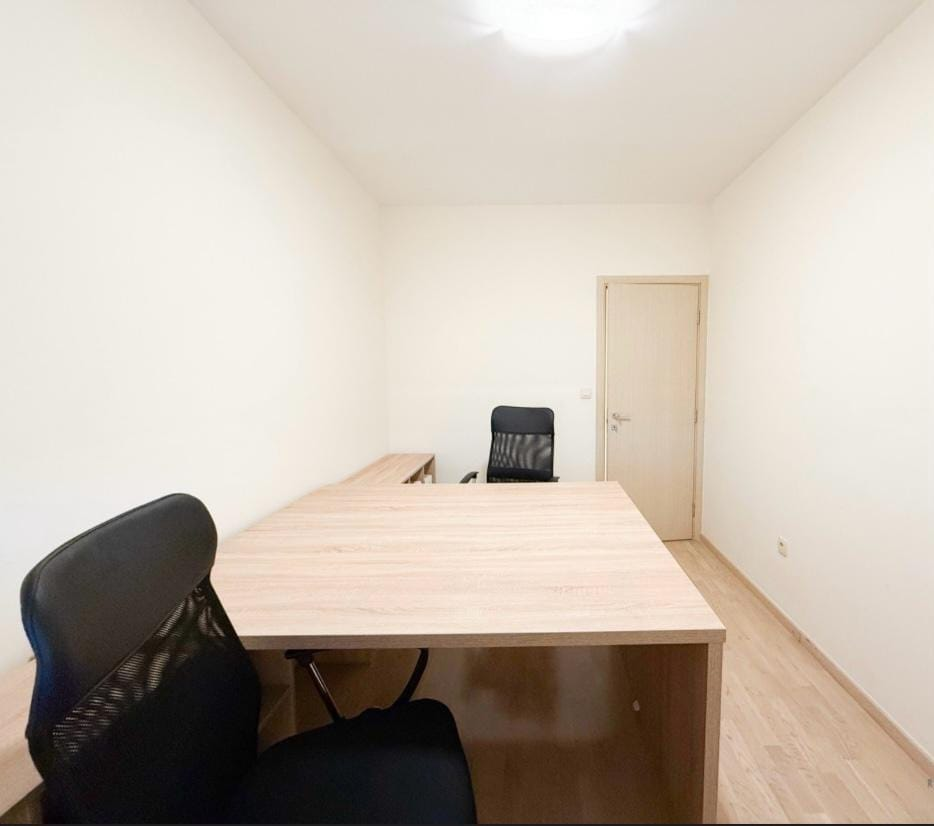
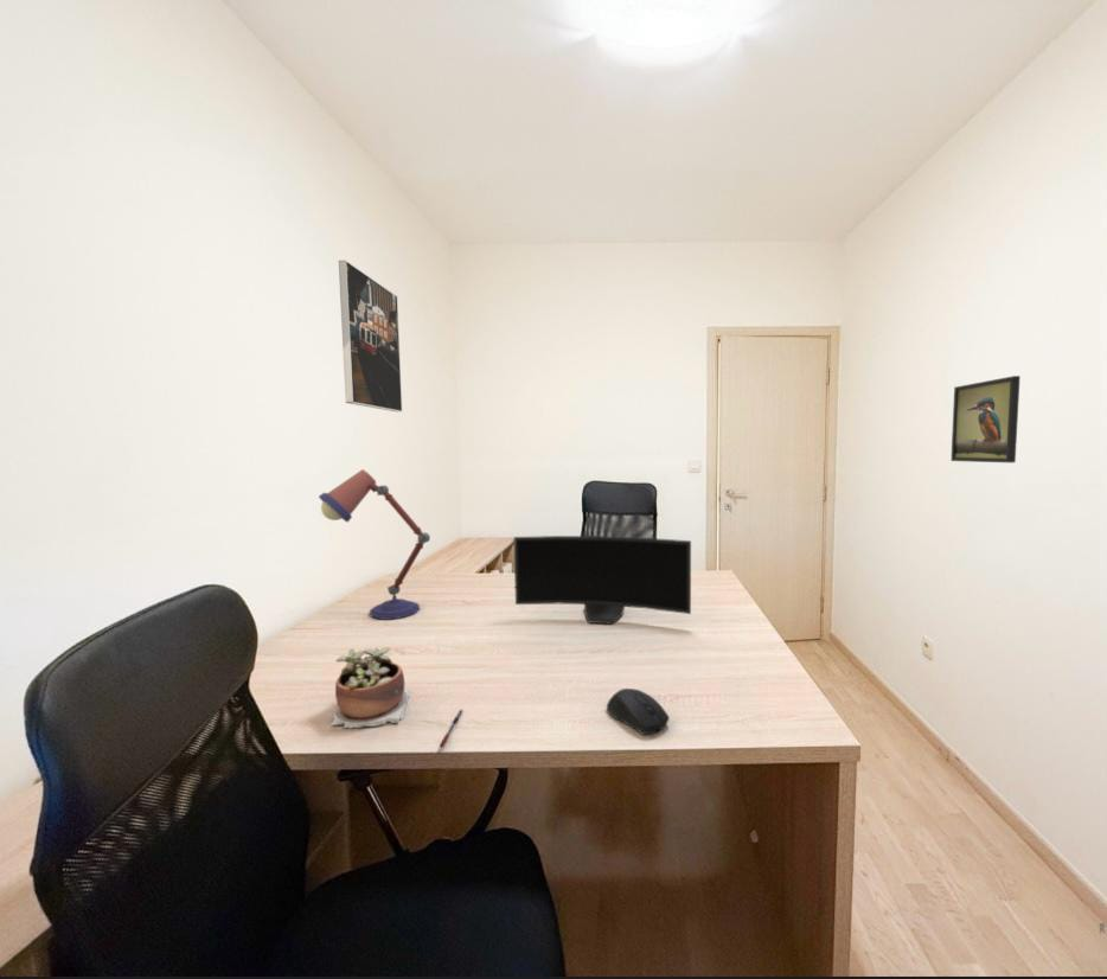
+ desk lamp [318,468,431,620]
+ pen [437,709,463,749]
+ monitor [513,535,692,626]
+ succulent plant [329,646,412,729]
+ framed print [338,258,403,414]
+ computer mouse [606,687,671,736]
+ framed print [949,375,1022,463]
